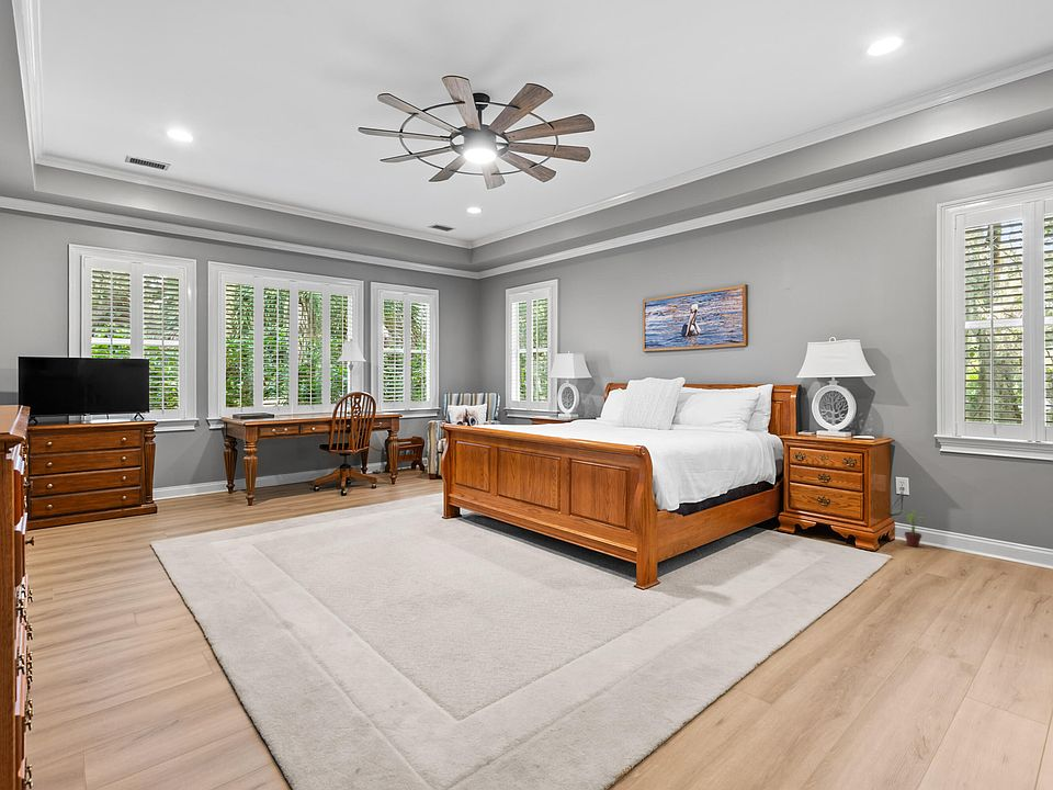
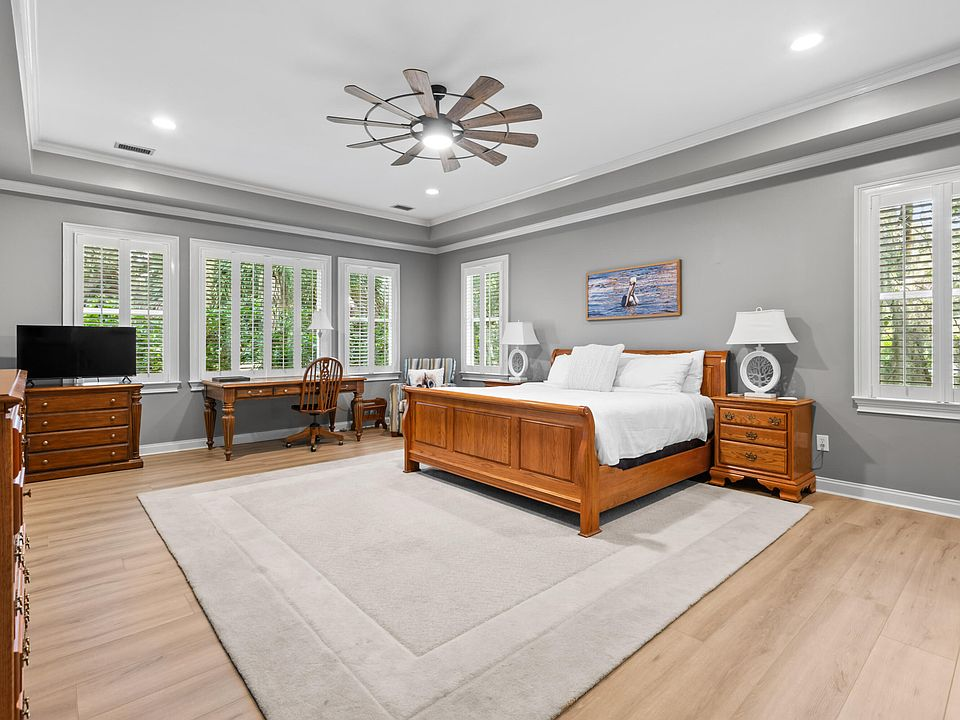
- potted plant [891,509,935,548]
